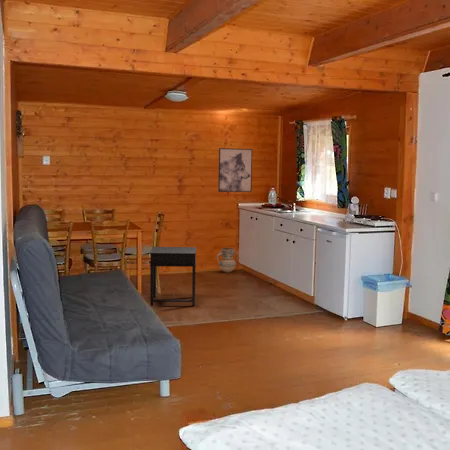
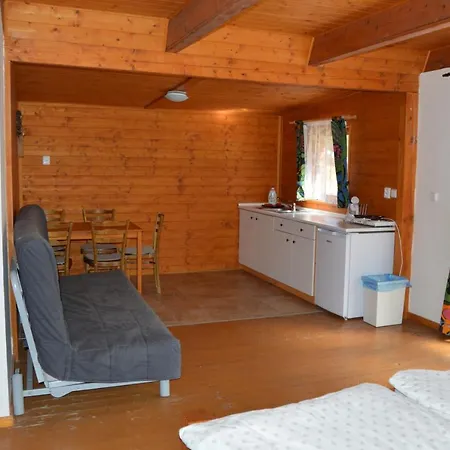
- side table [149,246,197,307]
- ceramic jug [216,247,239,273]
- wall art [217,147,253,193]
